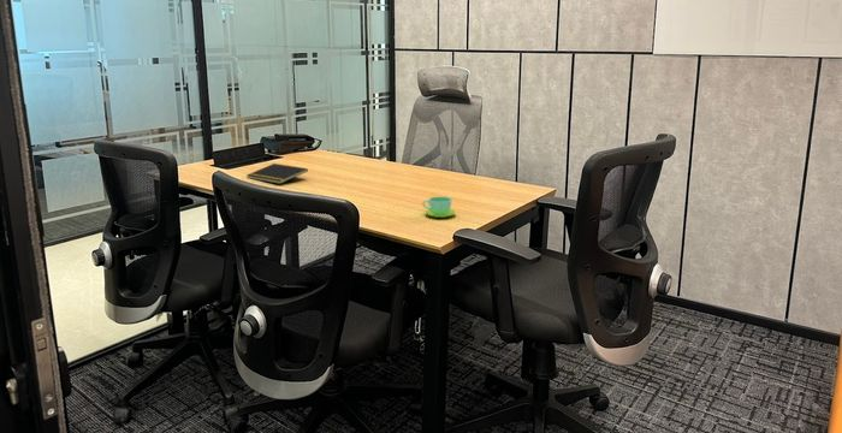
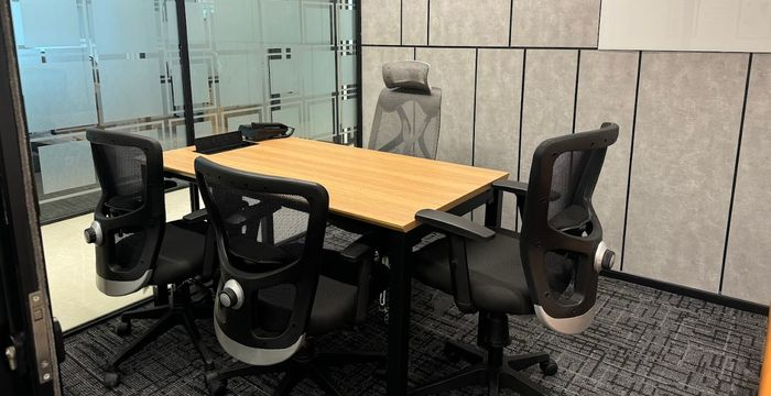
- cup [421,196,457,219]
- notepad [245,162,309,185]
